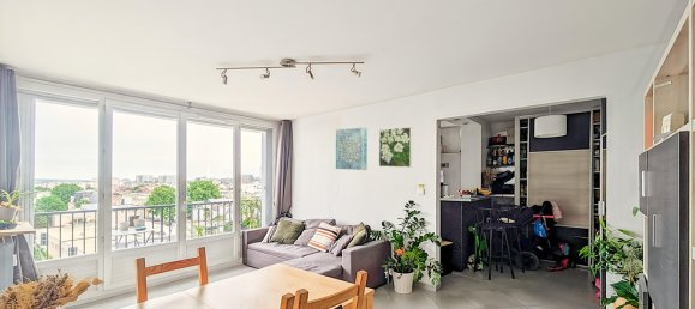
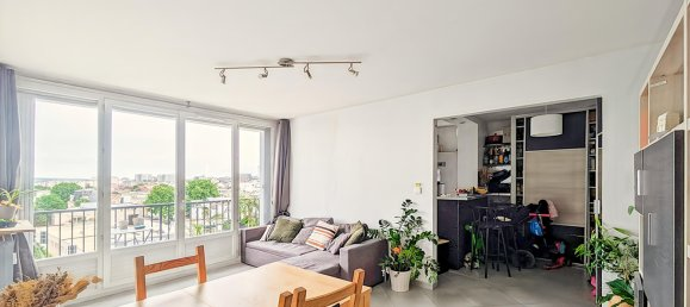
- wall art [335,126,369,171]
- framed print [378,126,413,169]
